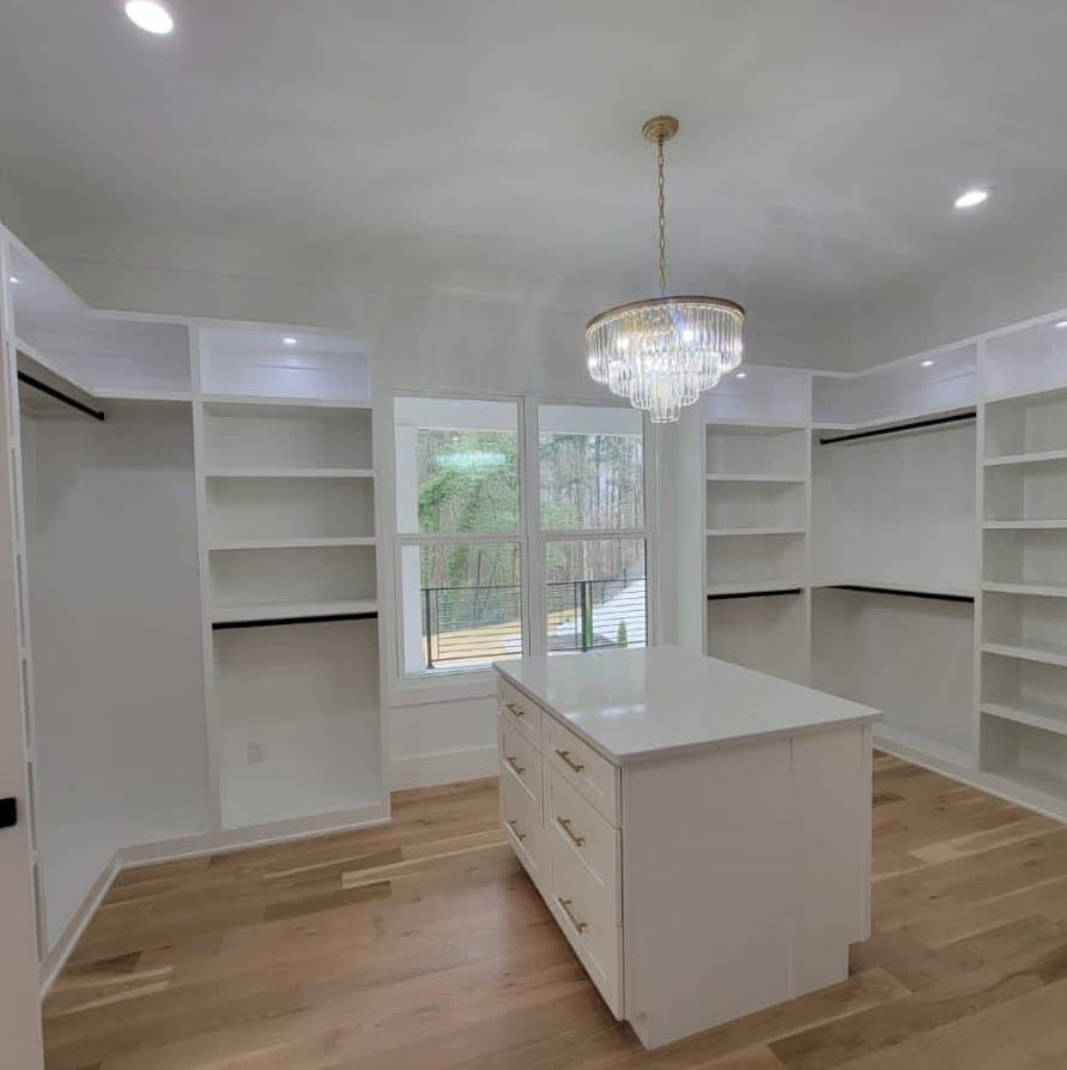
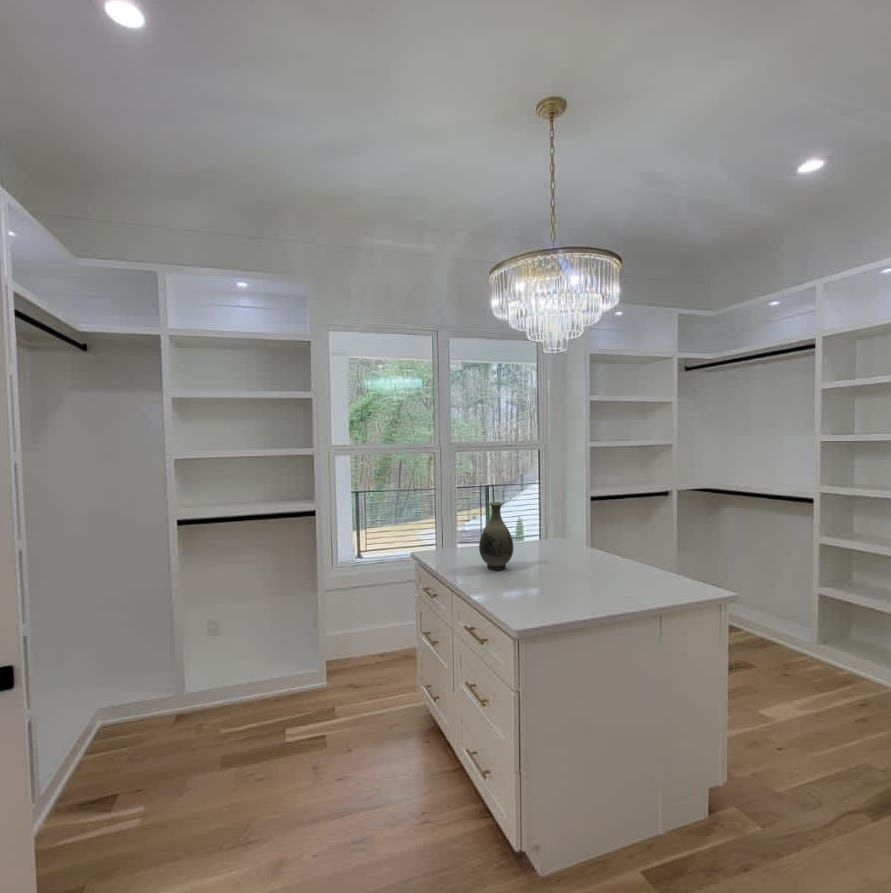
+ vase [478,501,514,571]
